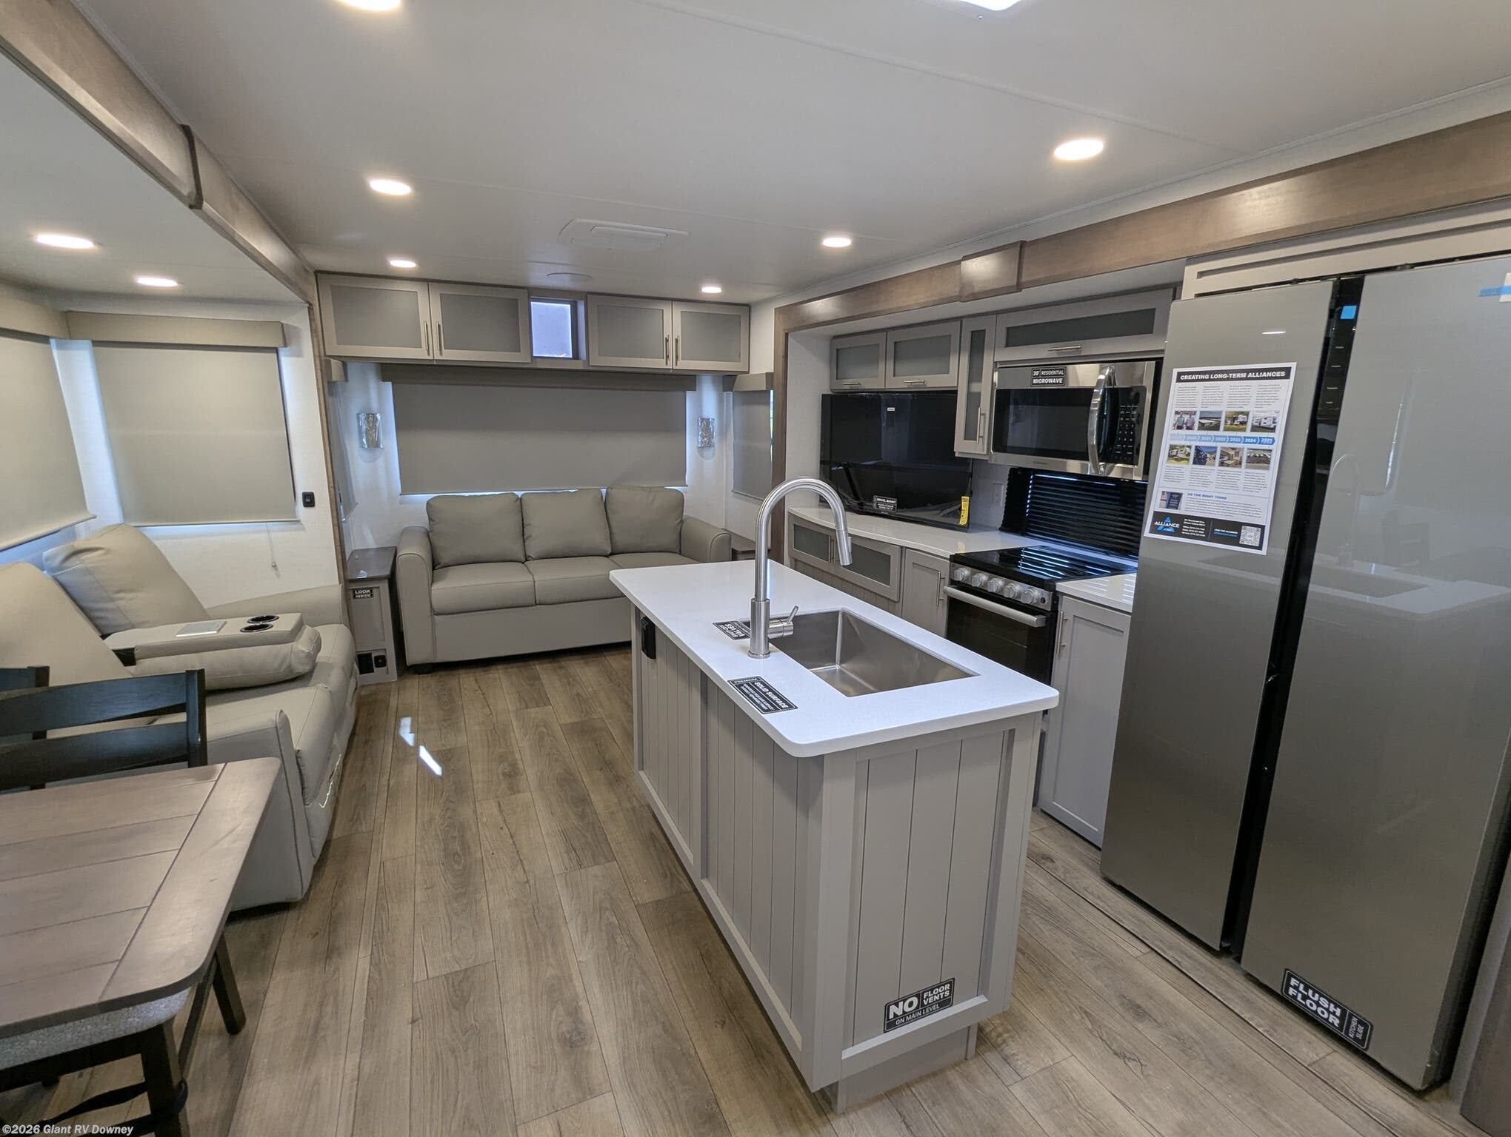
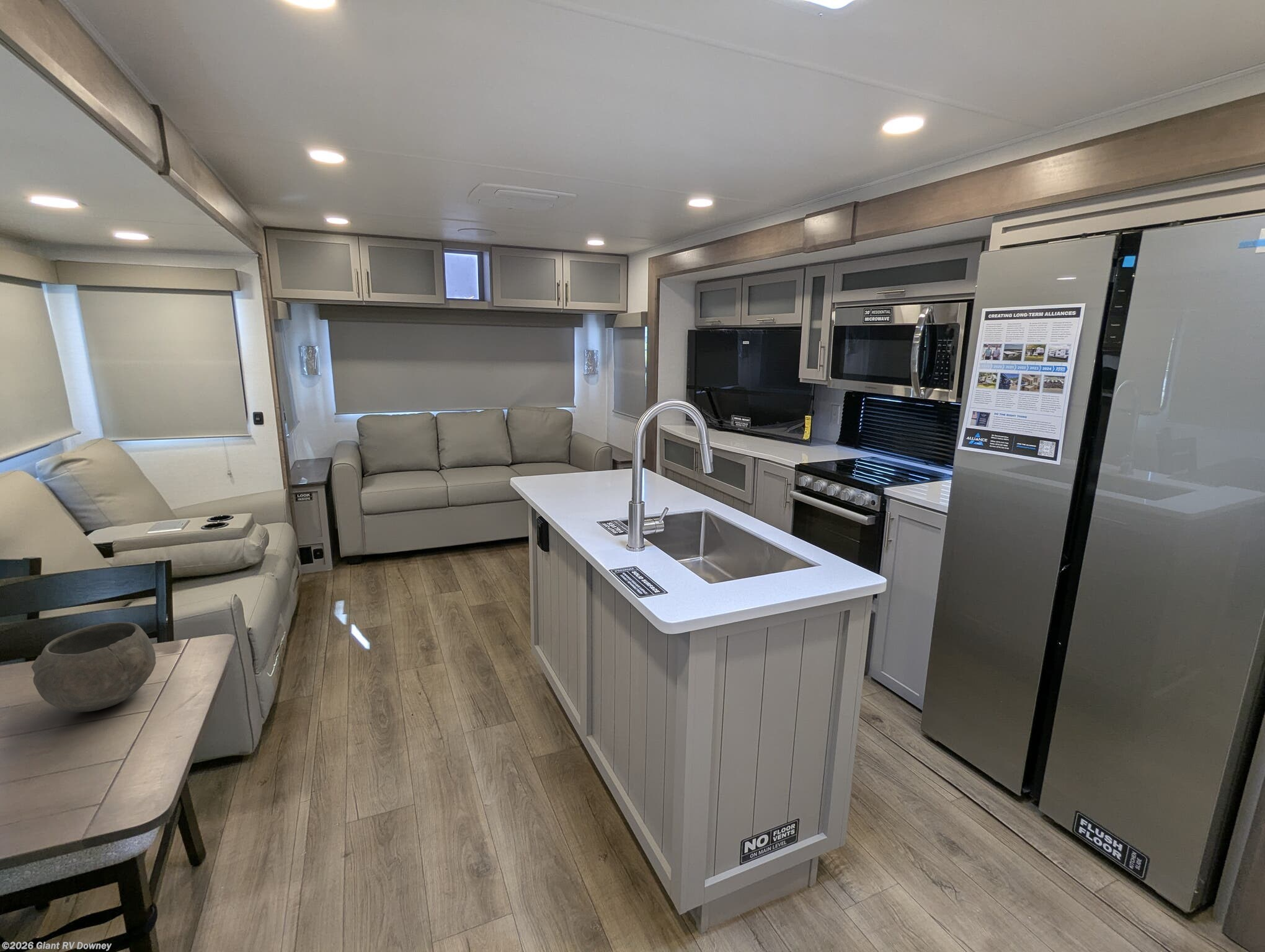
+ bowl [31,622,157,713]
